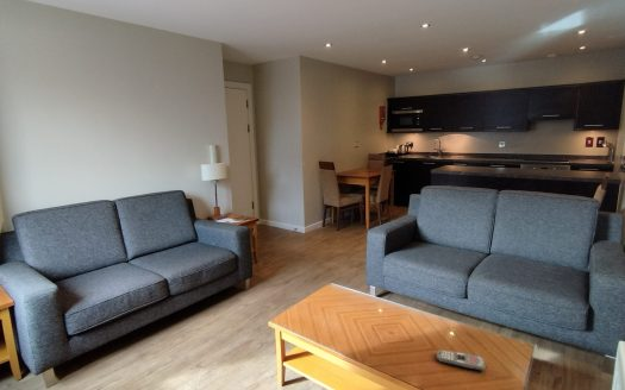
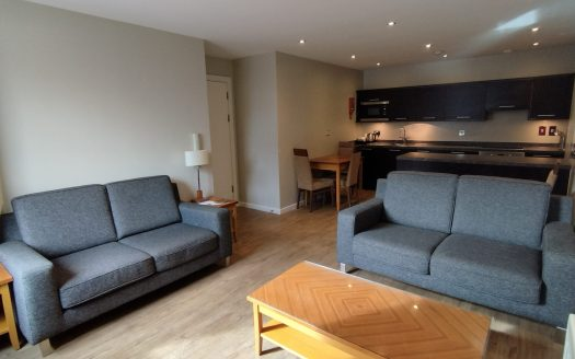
- remote control [436,348,487,372]
